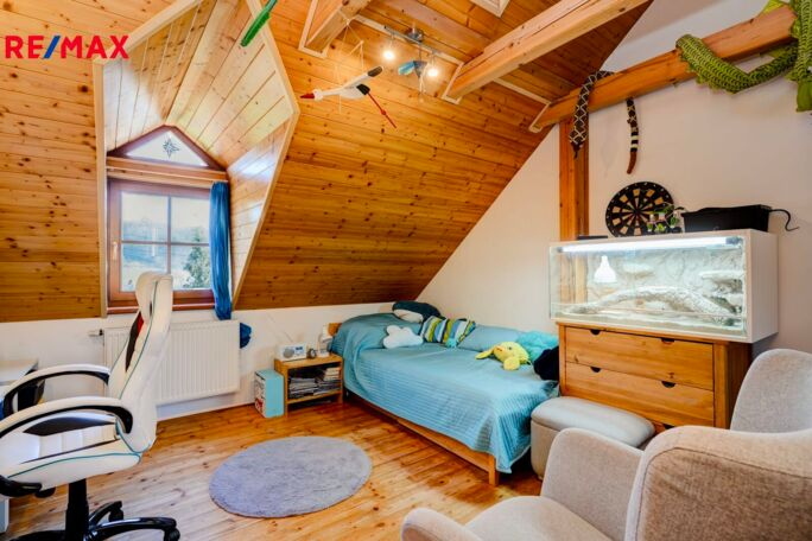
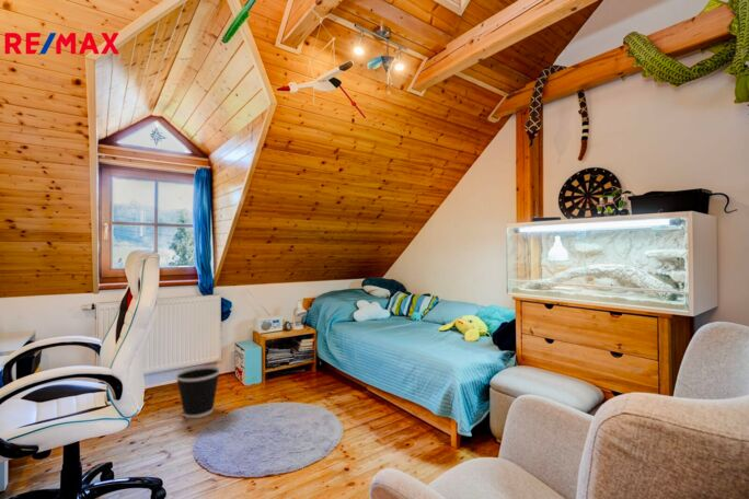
+ wastebasket [174,365,221,419]
